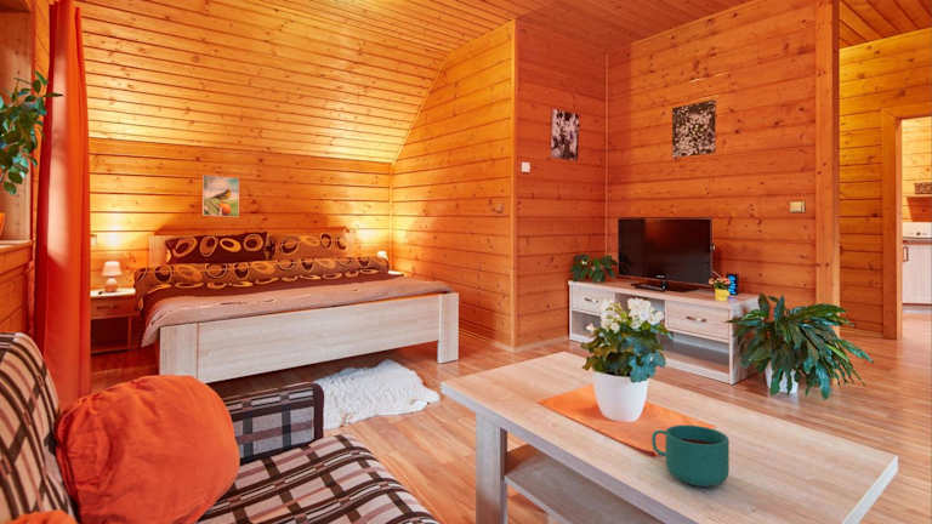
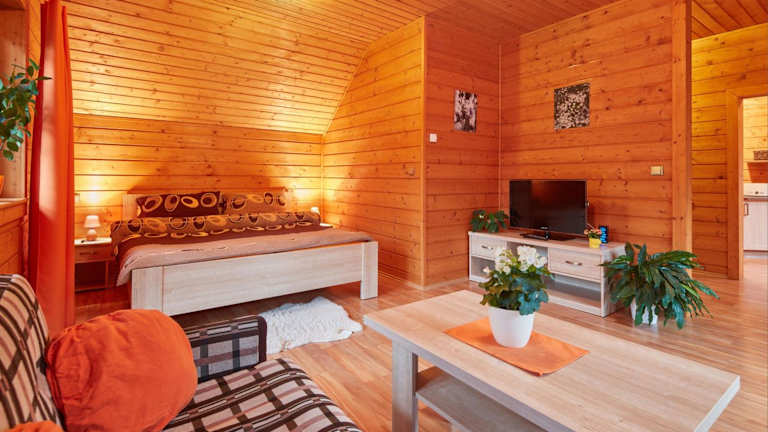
- cup [650,423,731,488]
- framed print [201,173,240,218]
